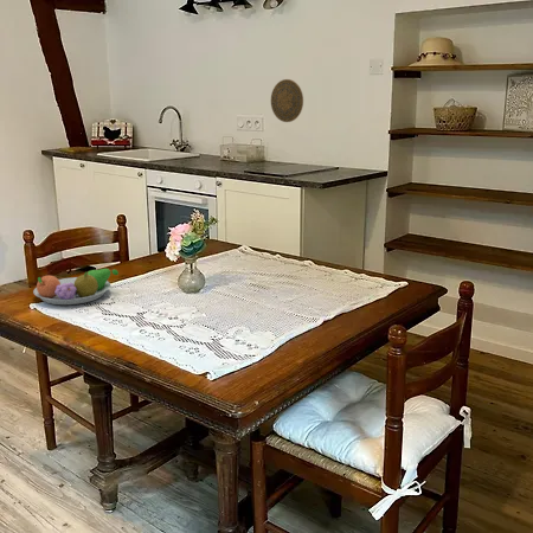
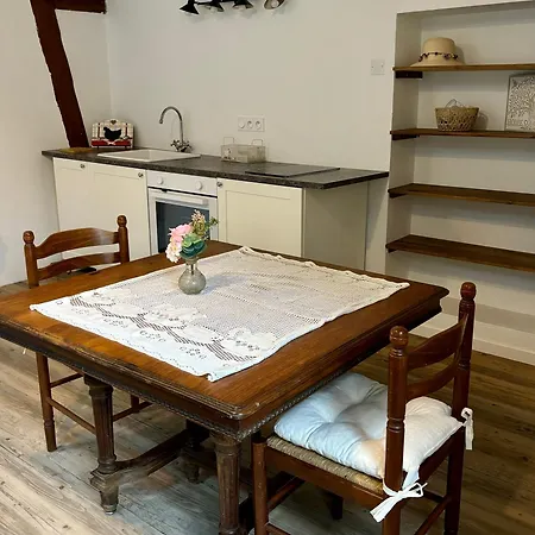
- fruit bowl [32,268,120,306]
- decorative plate [270,78,304,123]
